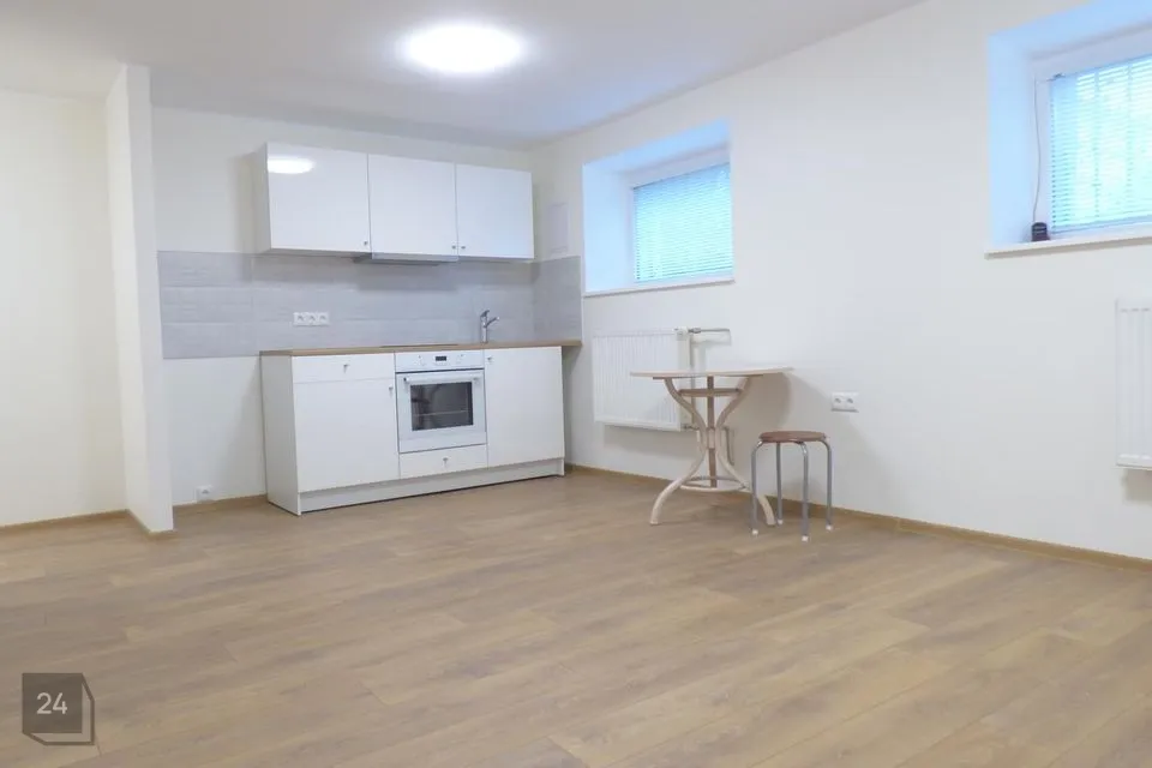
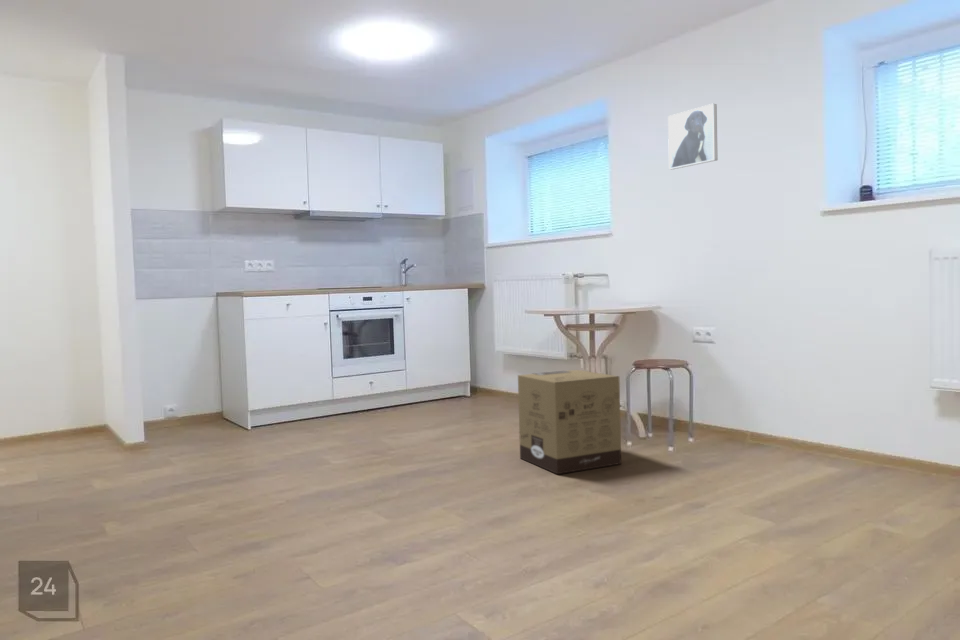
+ cardboard box [517,369,622,475]
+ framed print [667,103,719,171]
